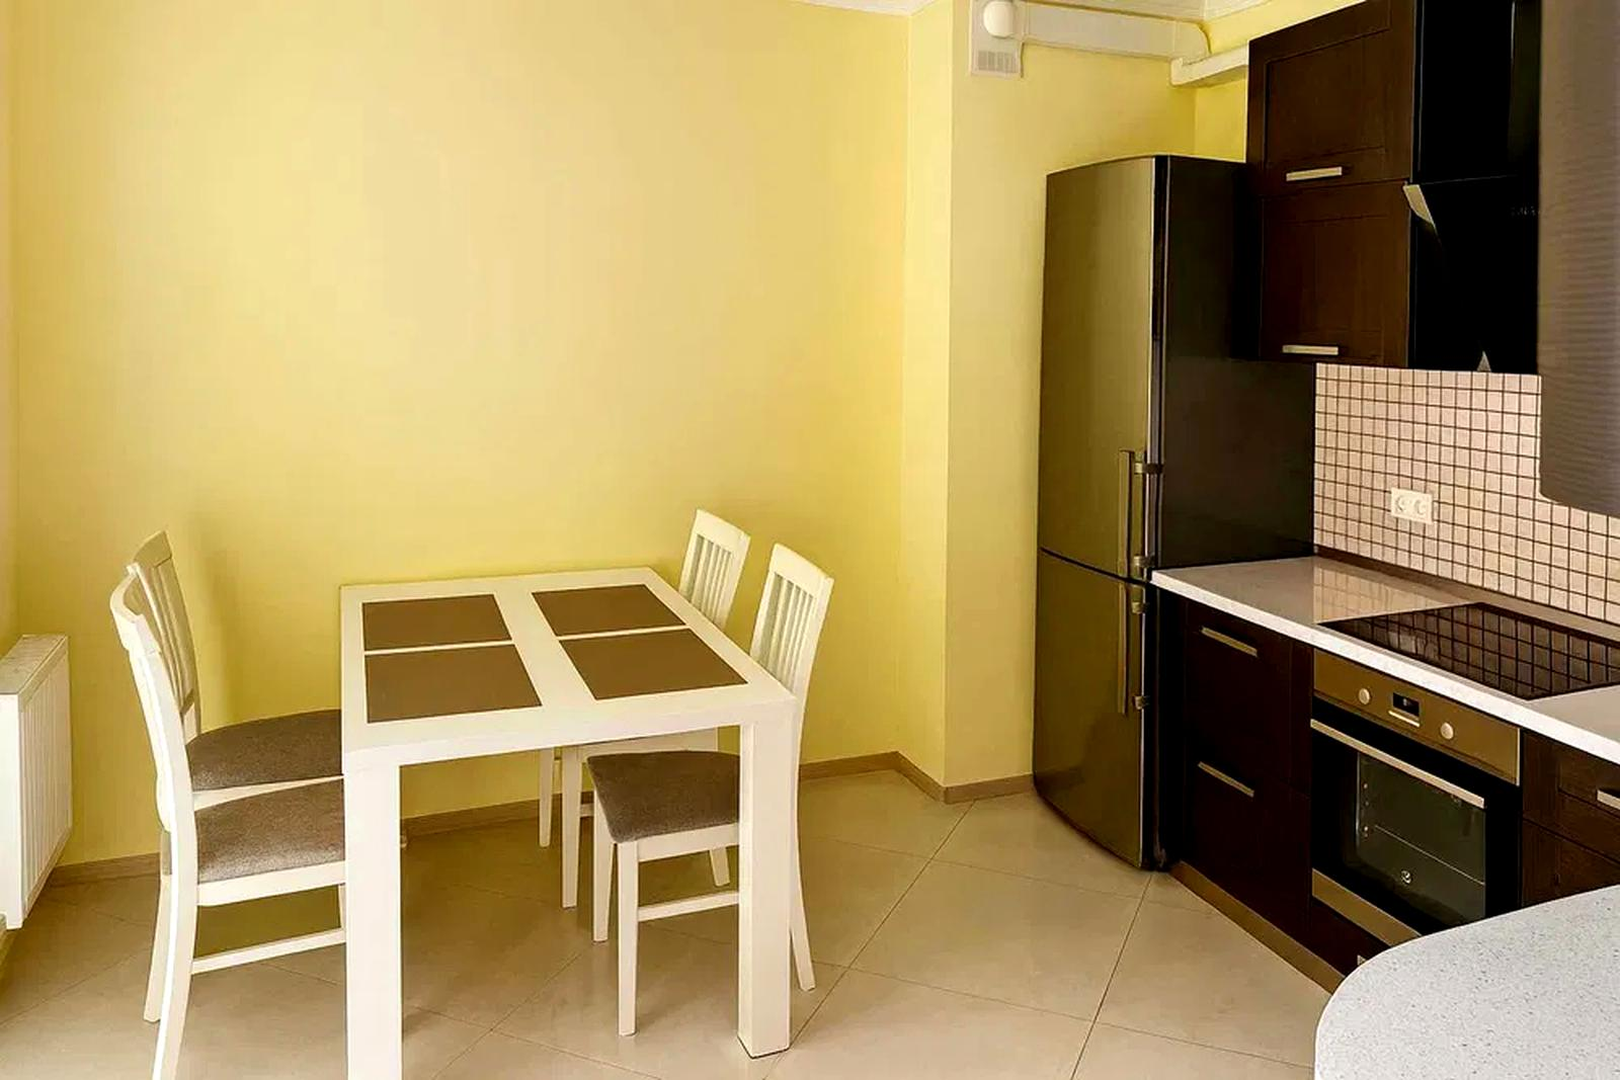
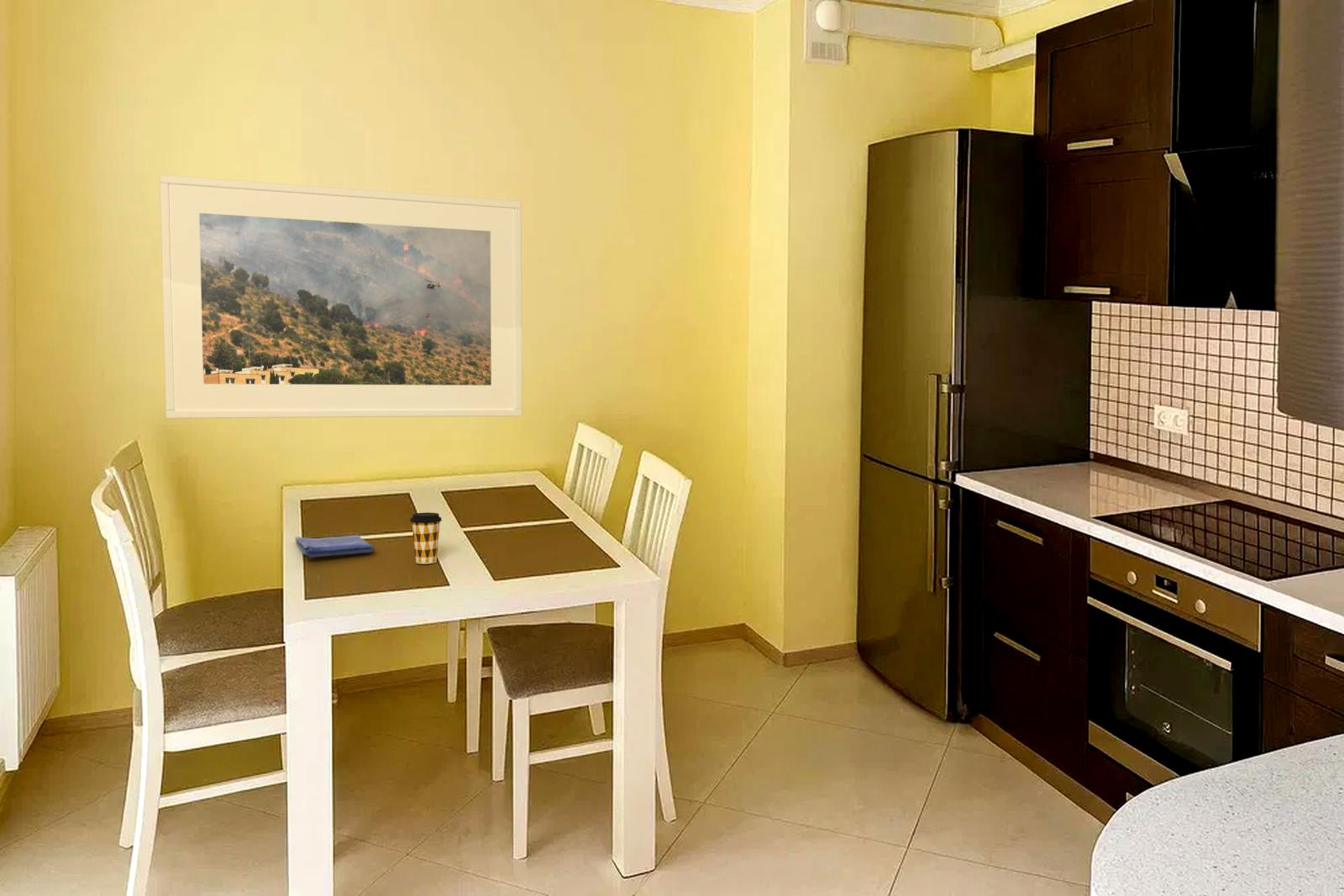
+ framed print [159,174,522,419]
+ coffee cup [409,511,443,564]
+ dish towel [294,534,375,558]
